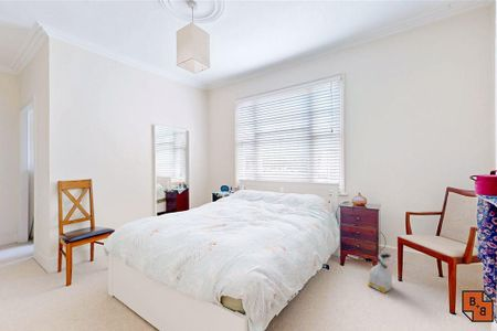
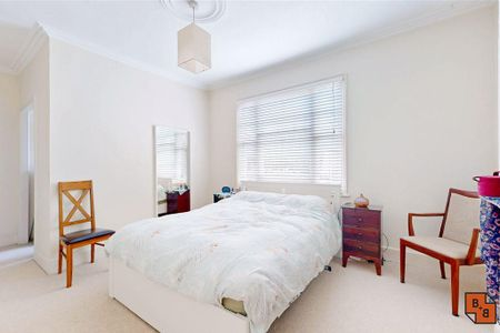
- bag [367,252,394,295]
